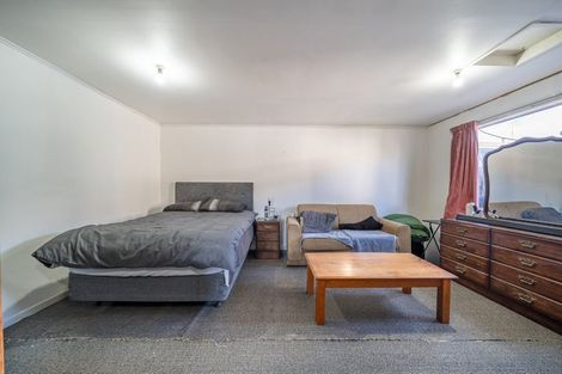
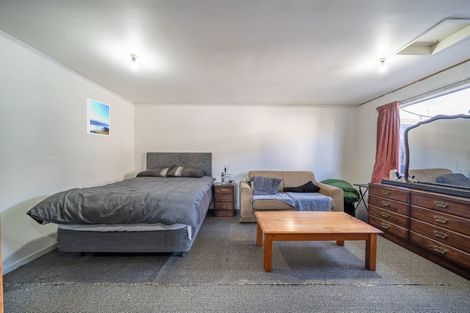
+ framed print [86,97,111,137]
